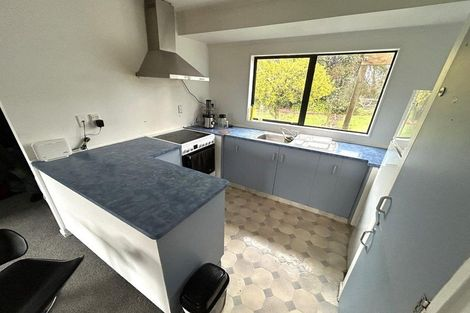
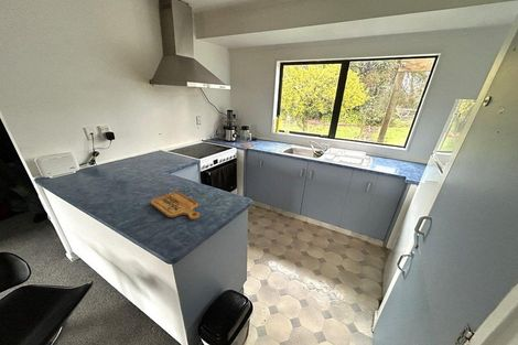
+ cutting board [150,191,201,220]
